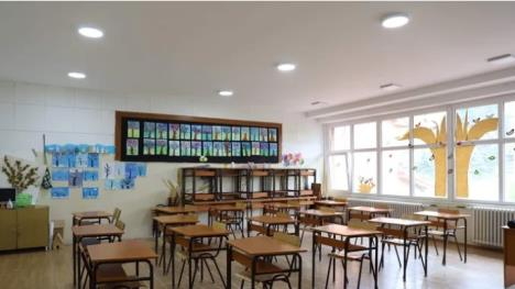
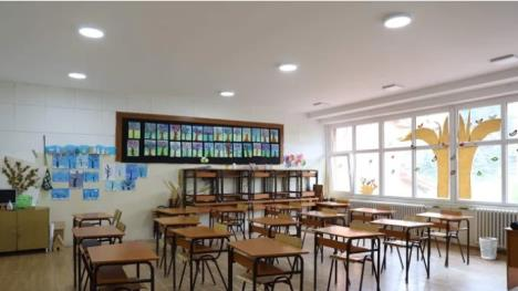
+ wastebasket [478,236,498,261]
